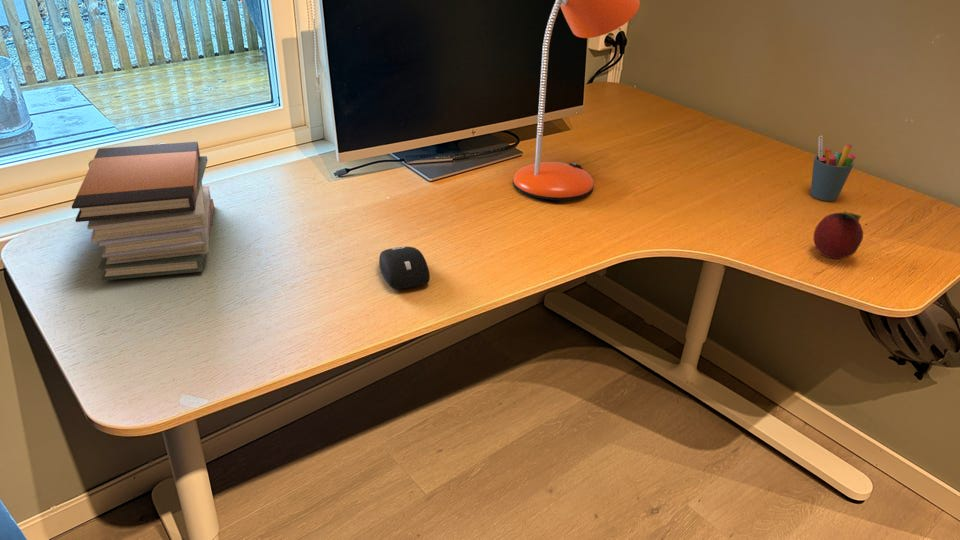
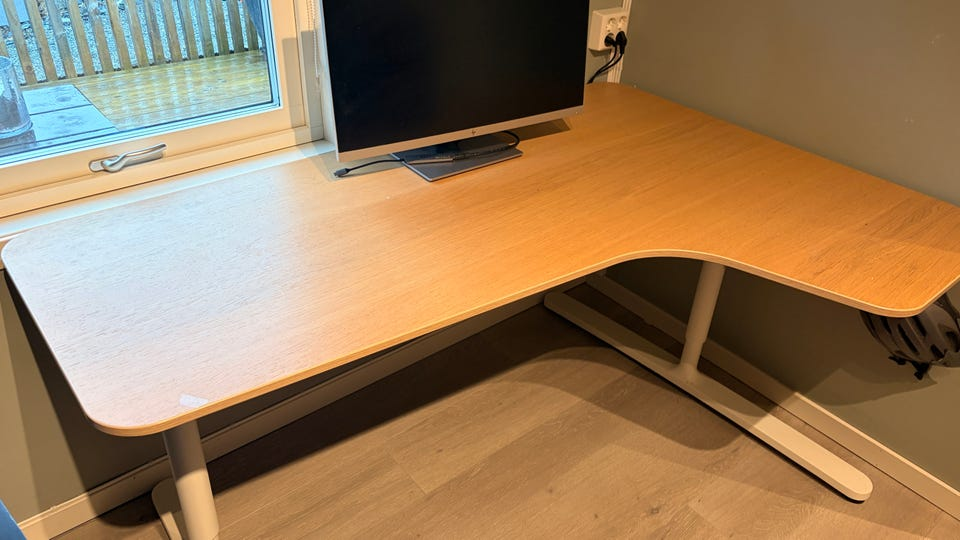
- fruit [813,211,864,260]
- computer mouse [378,246,431,289]
- pen holder [809,135,857,202]
- desk lamp [512,0,641,201]
- book stack [71,141,215,281]
